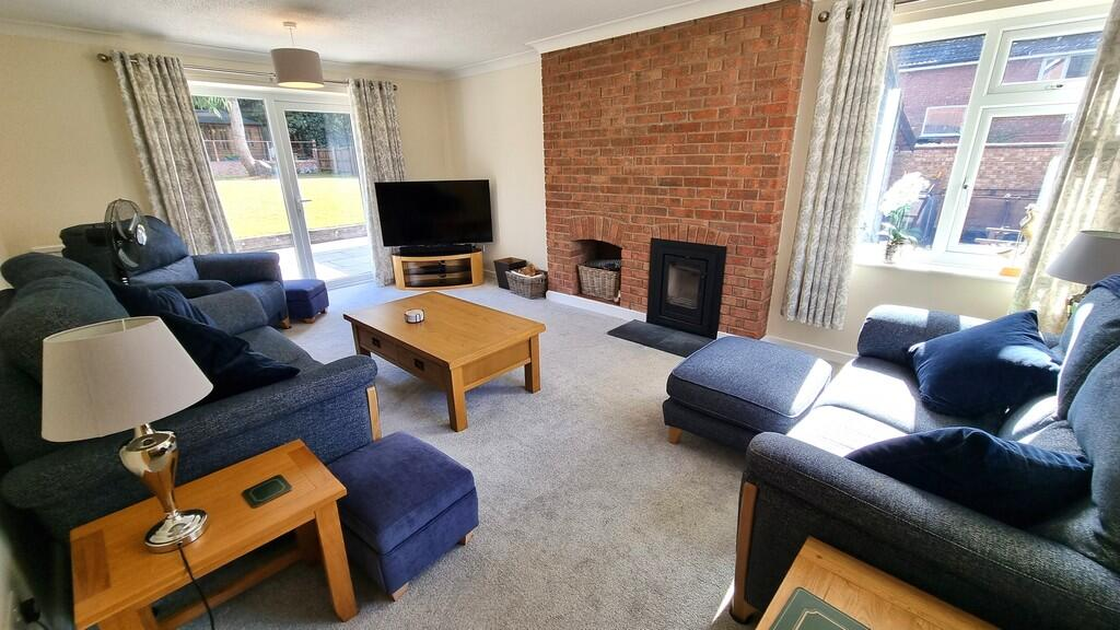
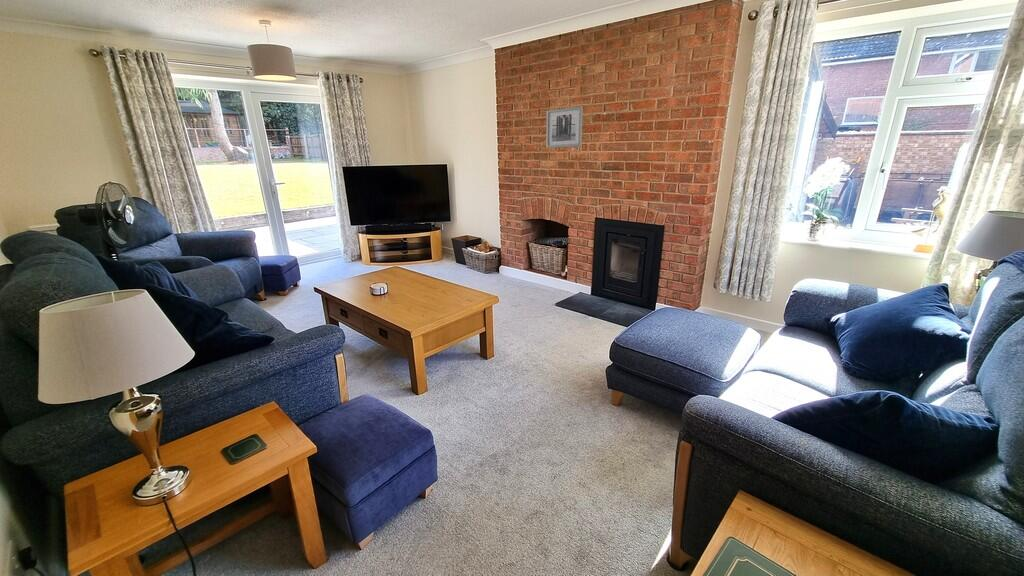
+ wall art [545,105,584,149]
